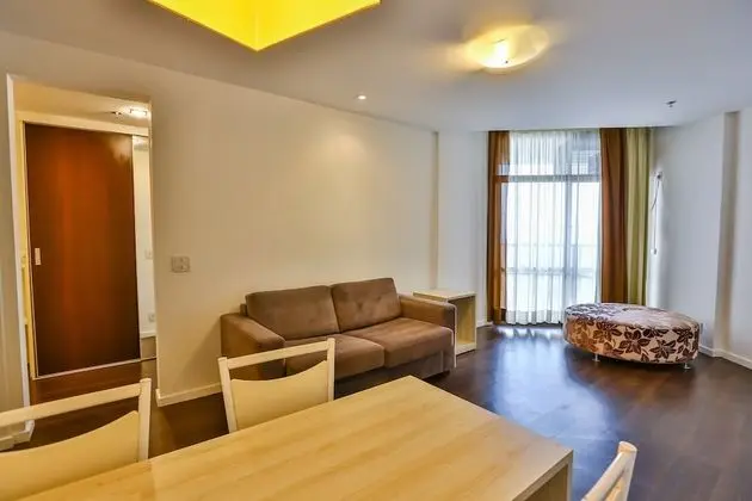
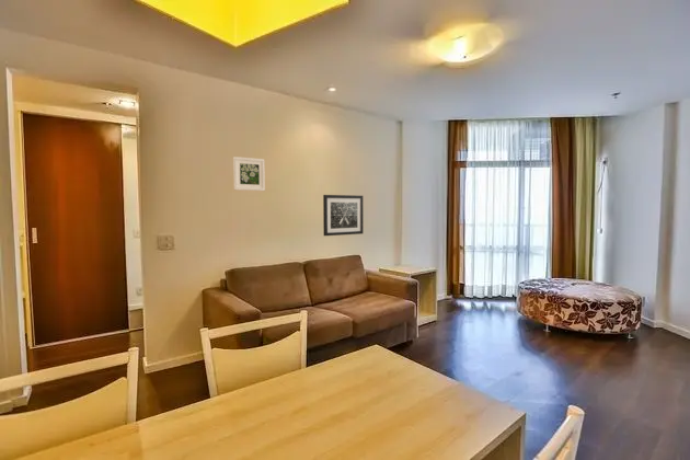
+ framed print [232,156,266,192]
+ wall art [322,194,365,237]
